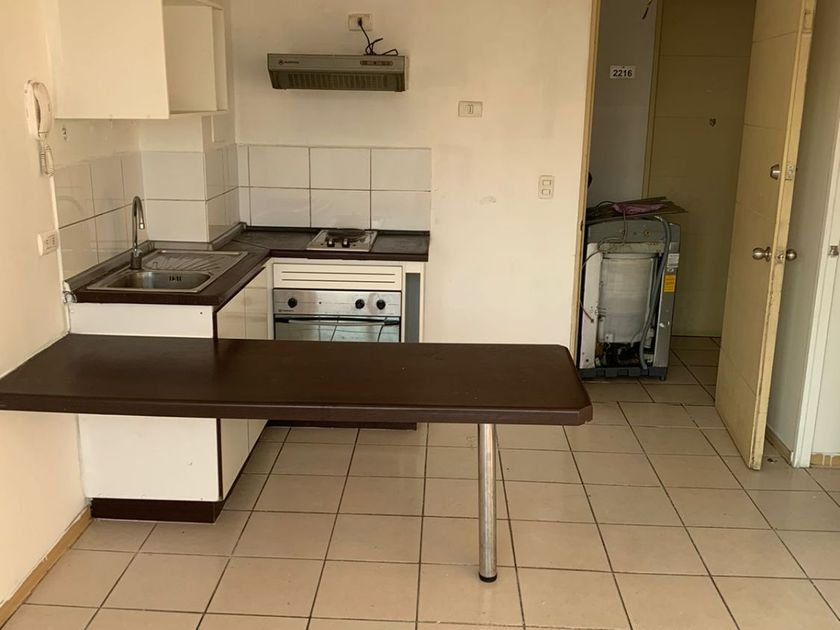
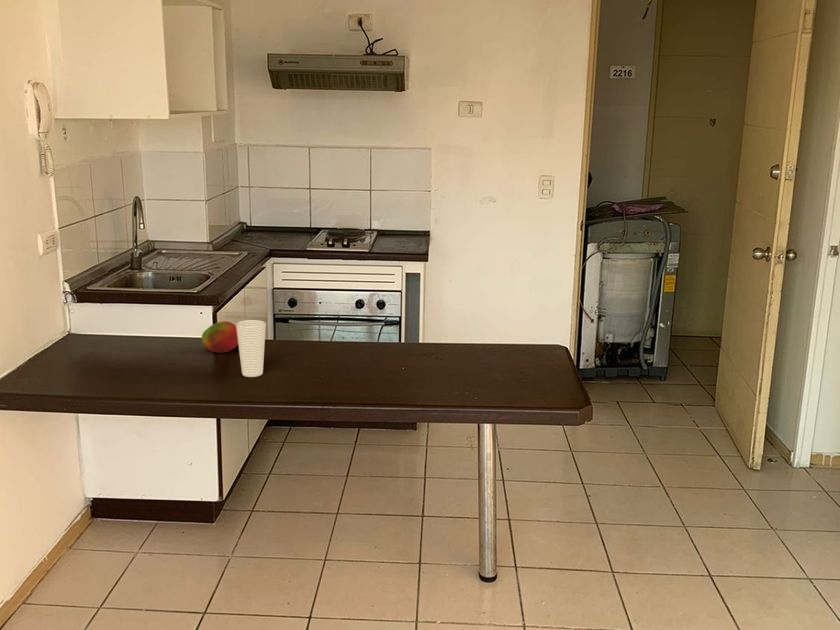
+ cup [235,319,267,378]
+ fruit [201,320,239,354]
